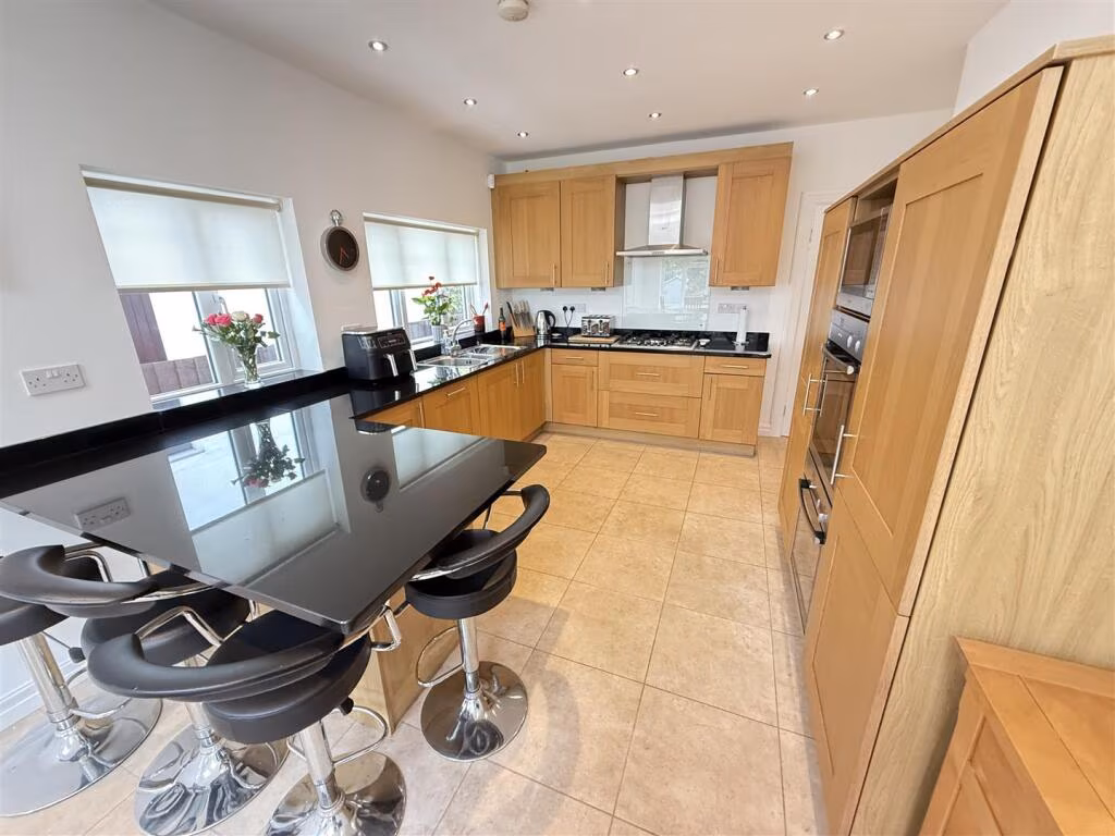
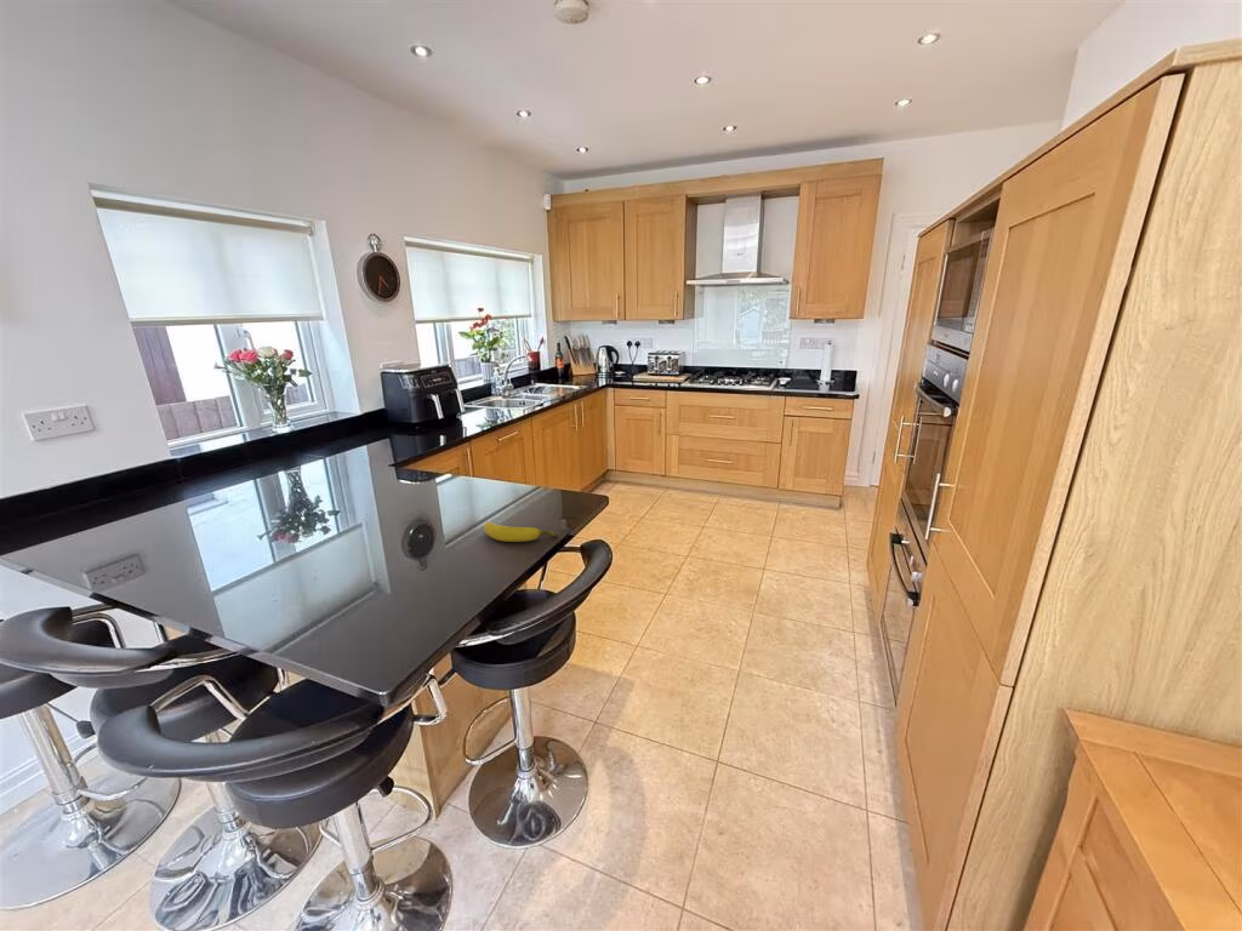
+ banana [483,521,559,543]
